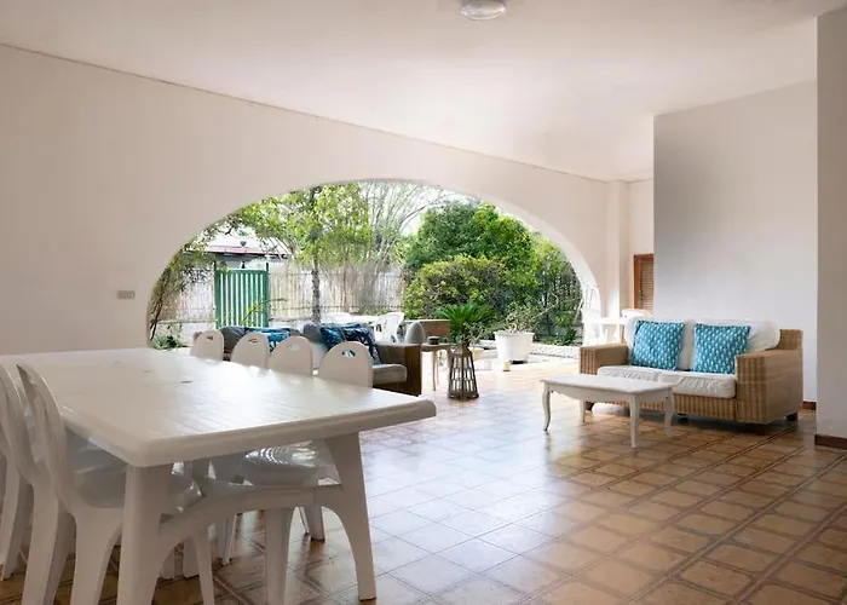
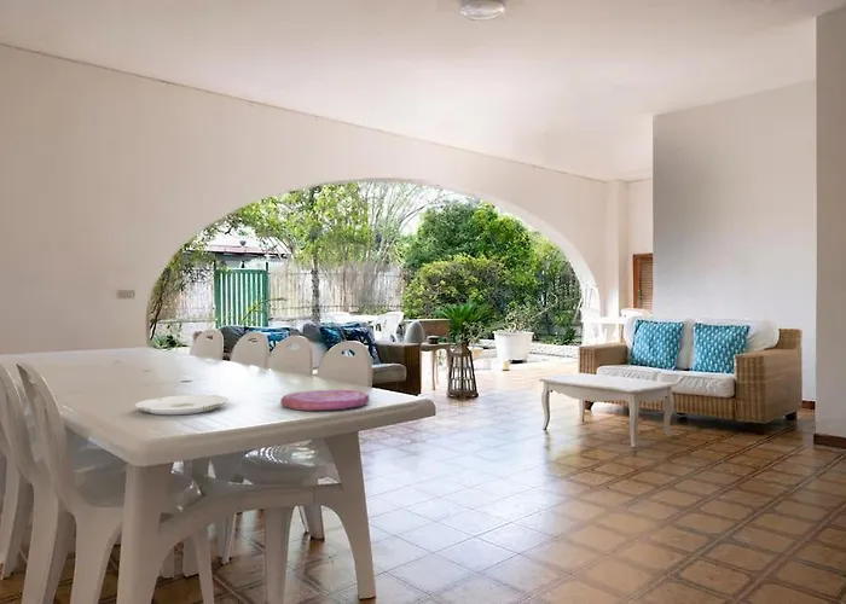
+ plate [134,394,230,416]
+ plate [279,389,370,412]
